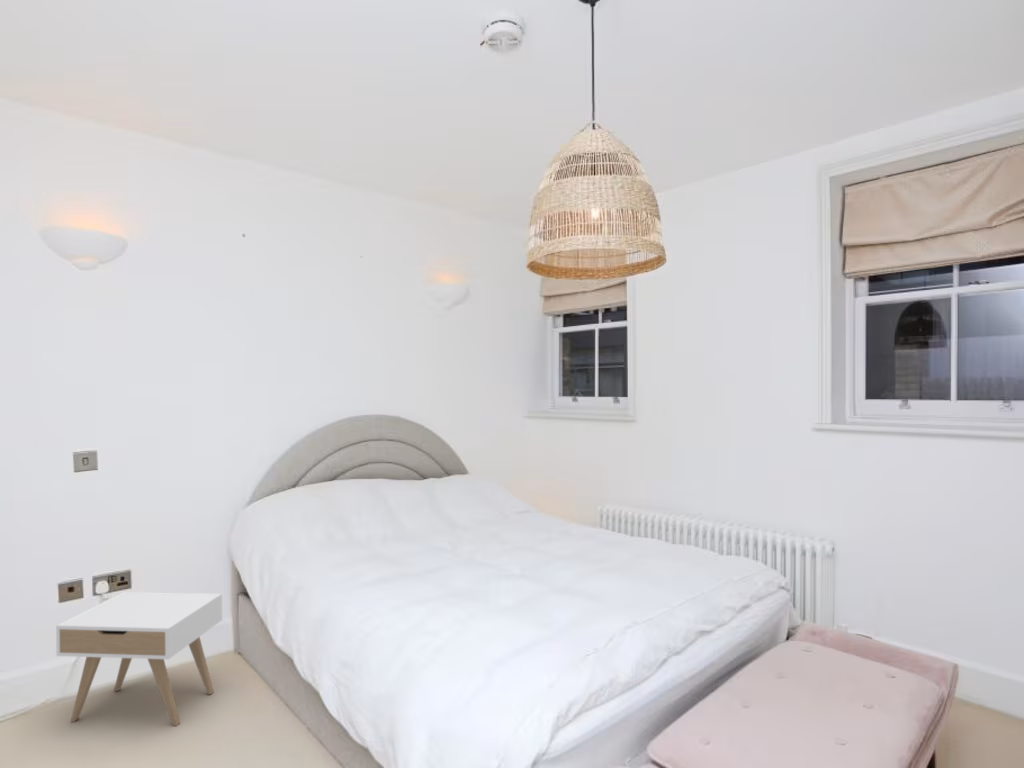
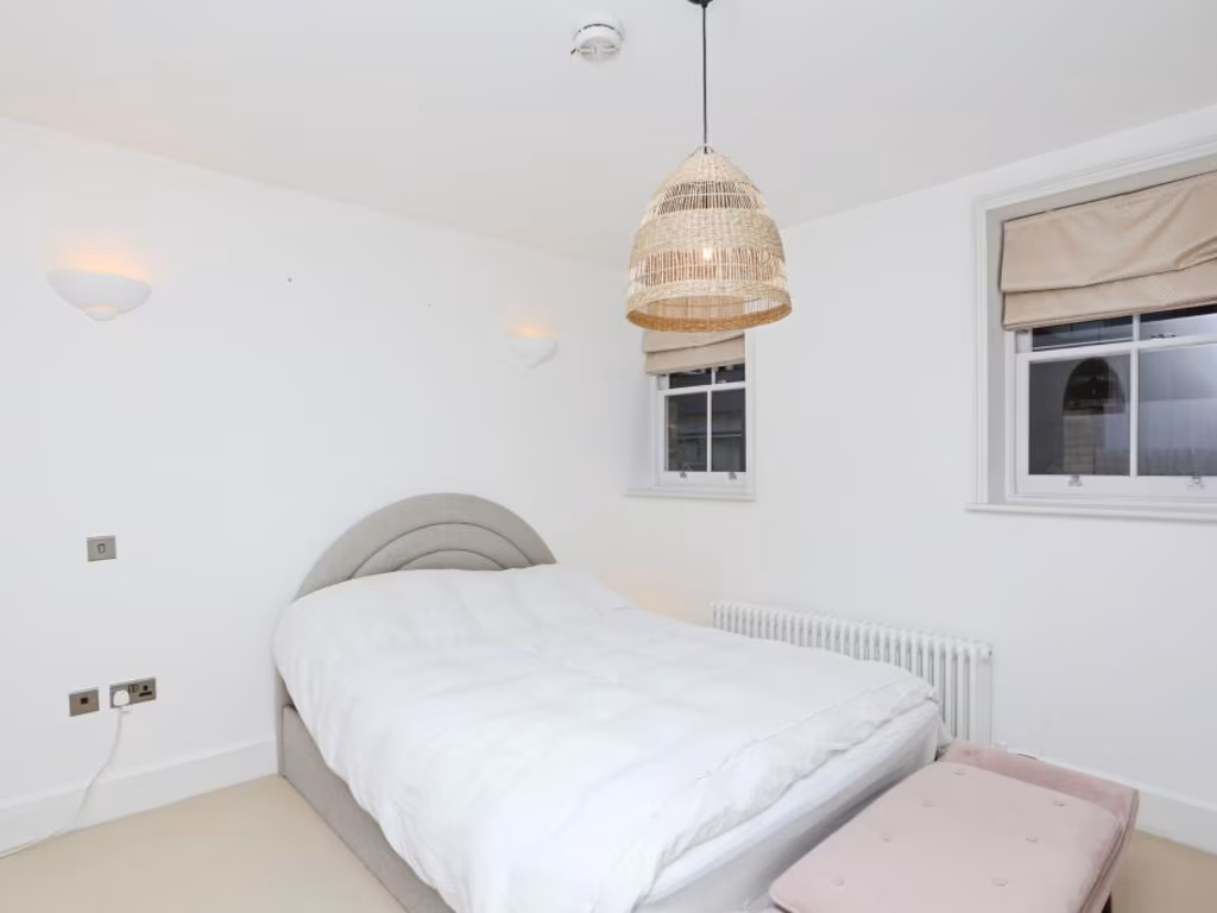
- nightstand [55,591,223,727]
